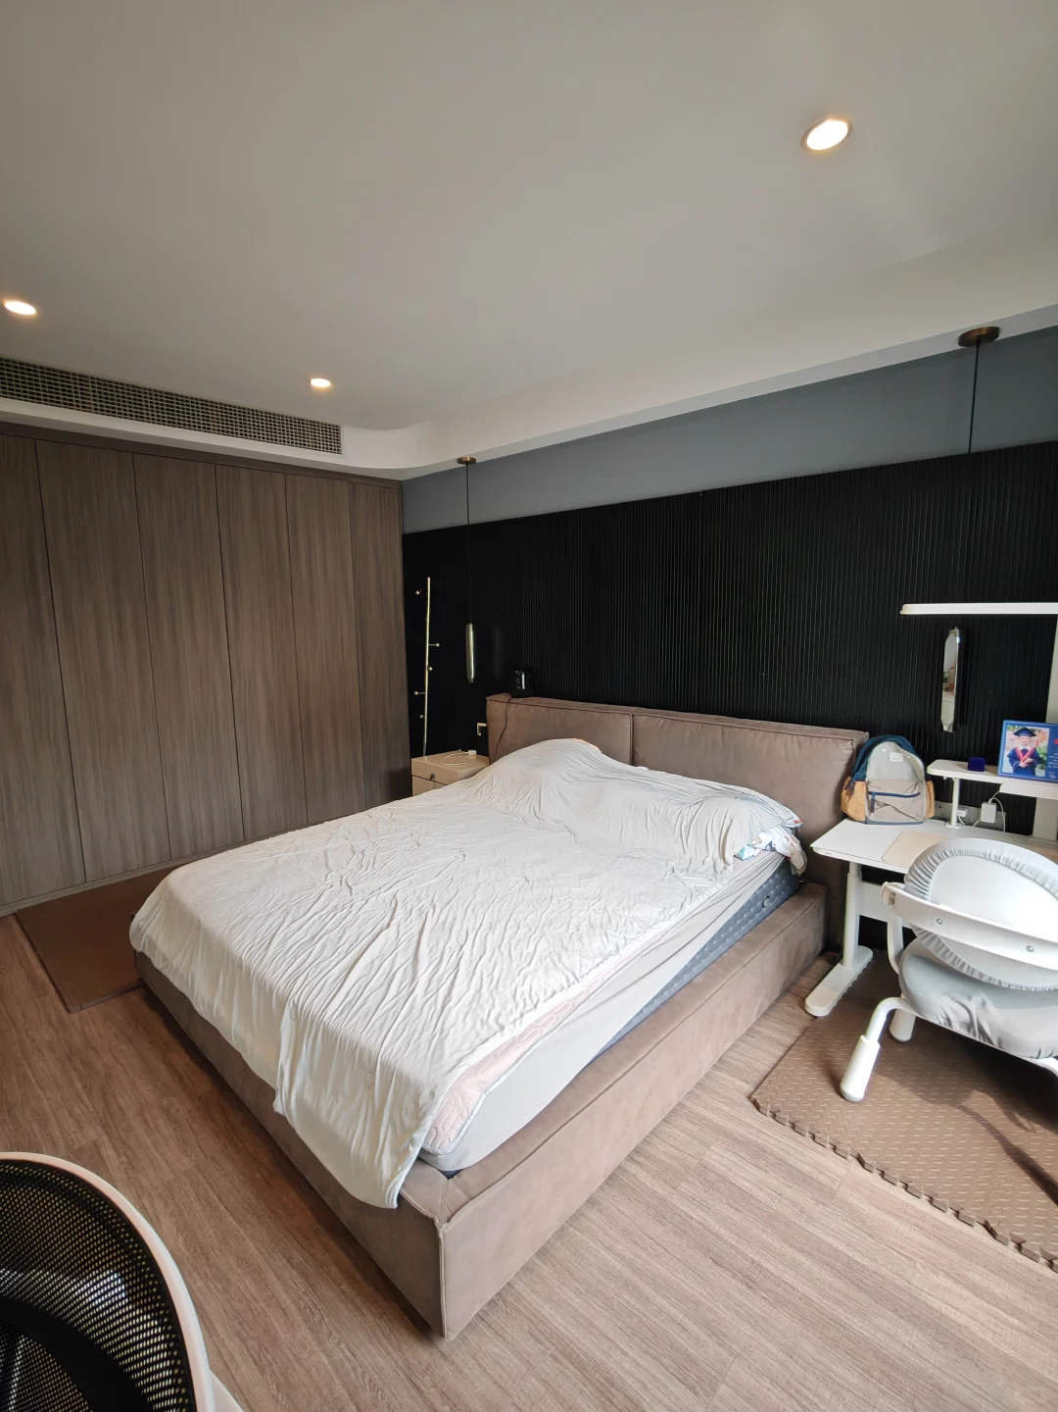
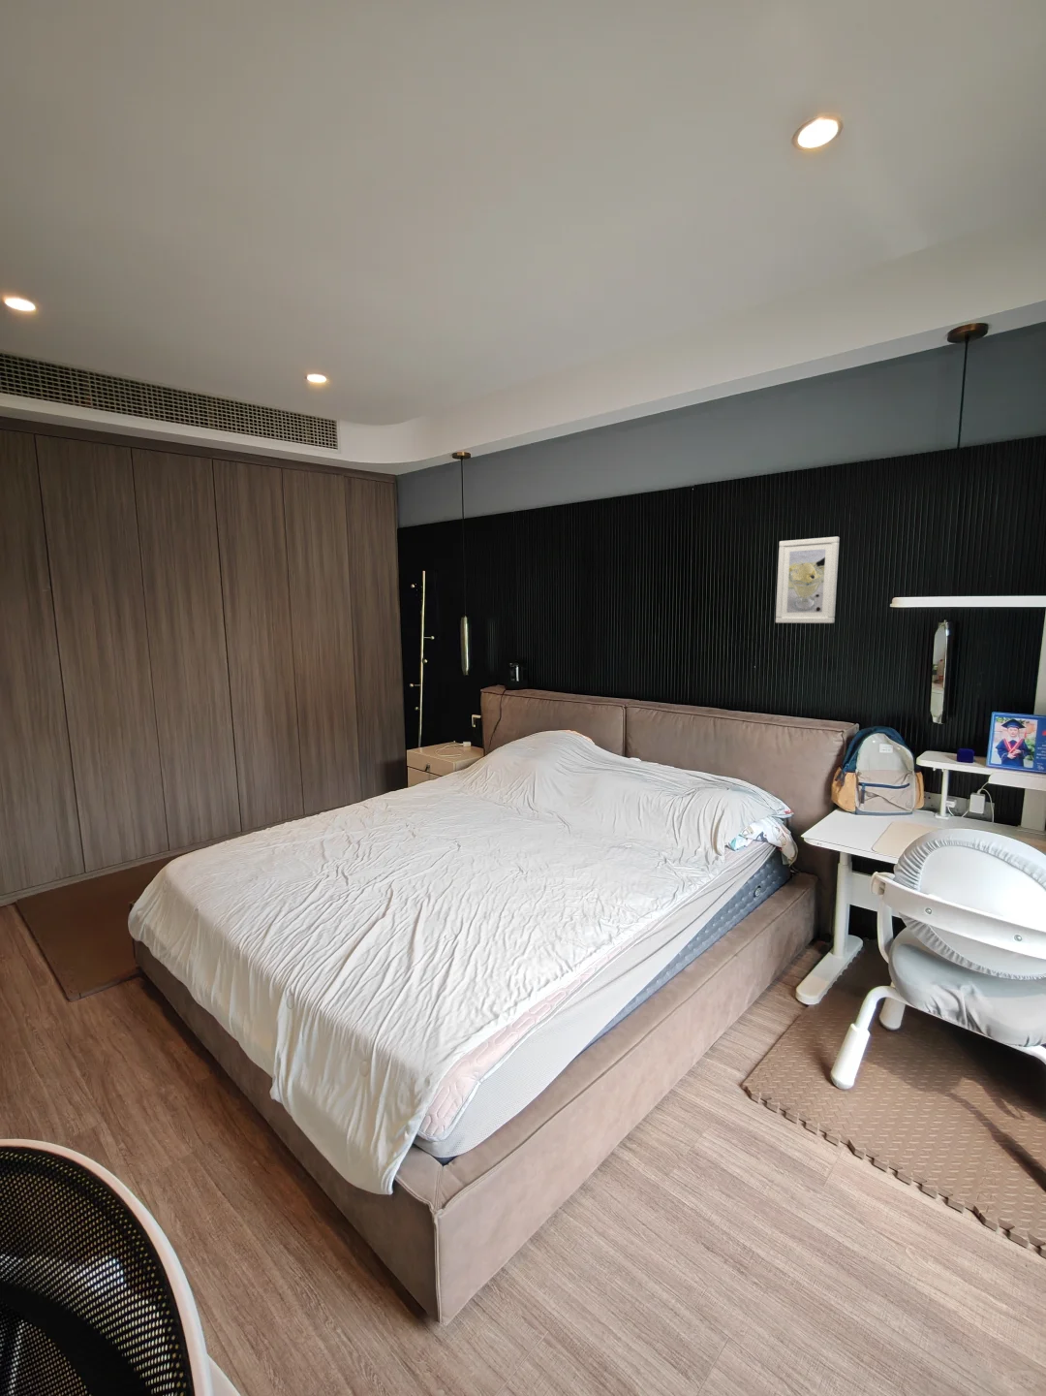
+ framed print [775,536,841,624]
